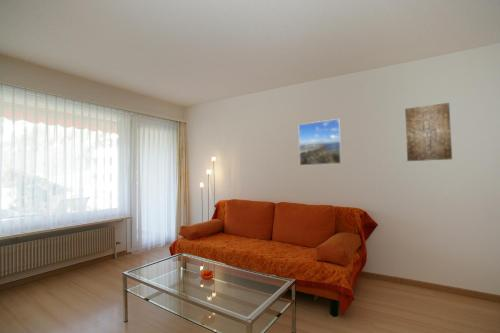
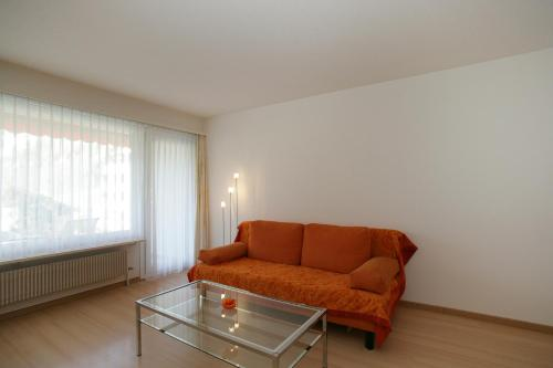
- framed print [298,118,342,166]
- wall art [404,102,453,162]
